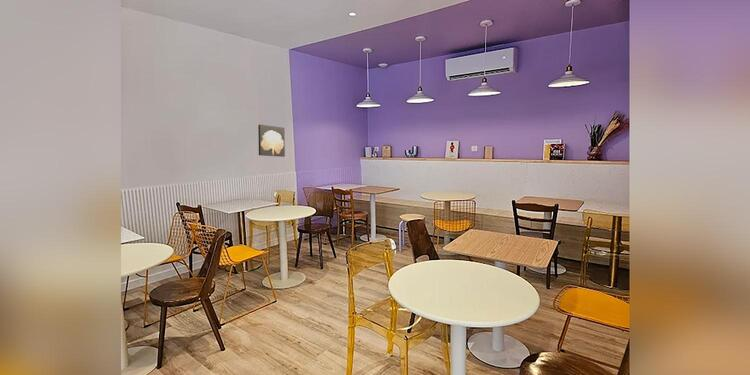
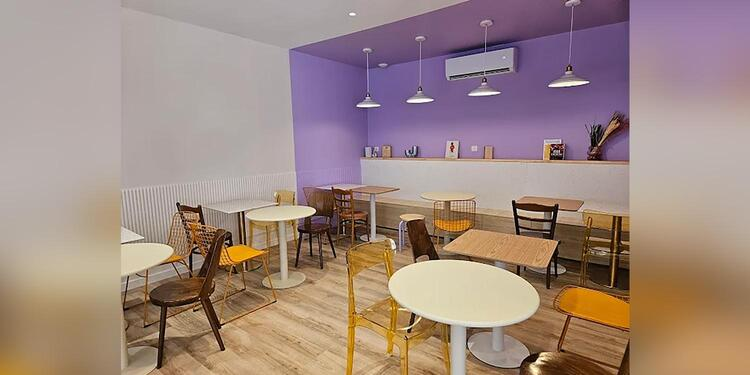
- wall art [257,124,286,158]
